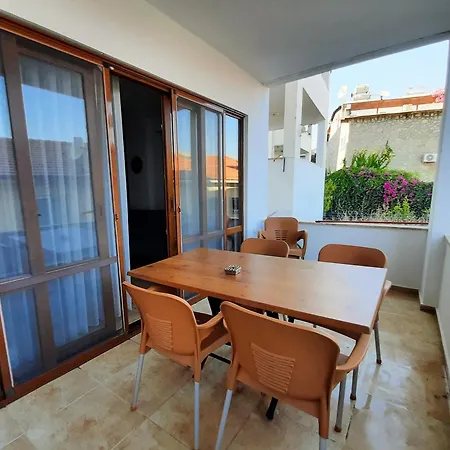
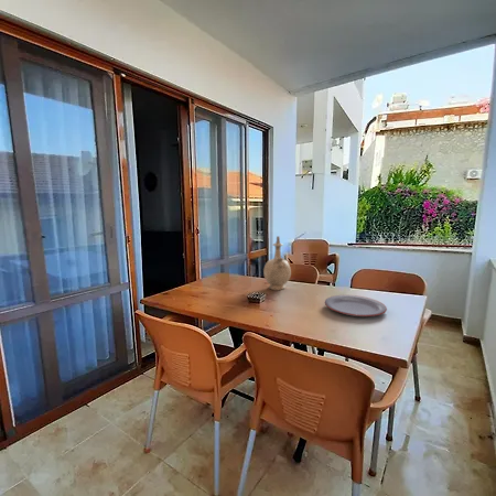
+ plate [324,294,388,317]
+ vase [262,235,292,291]
